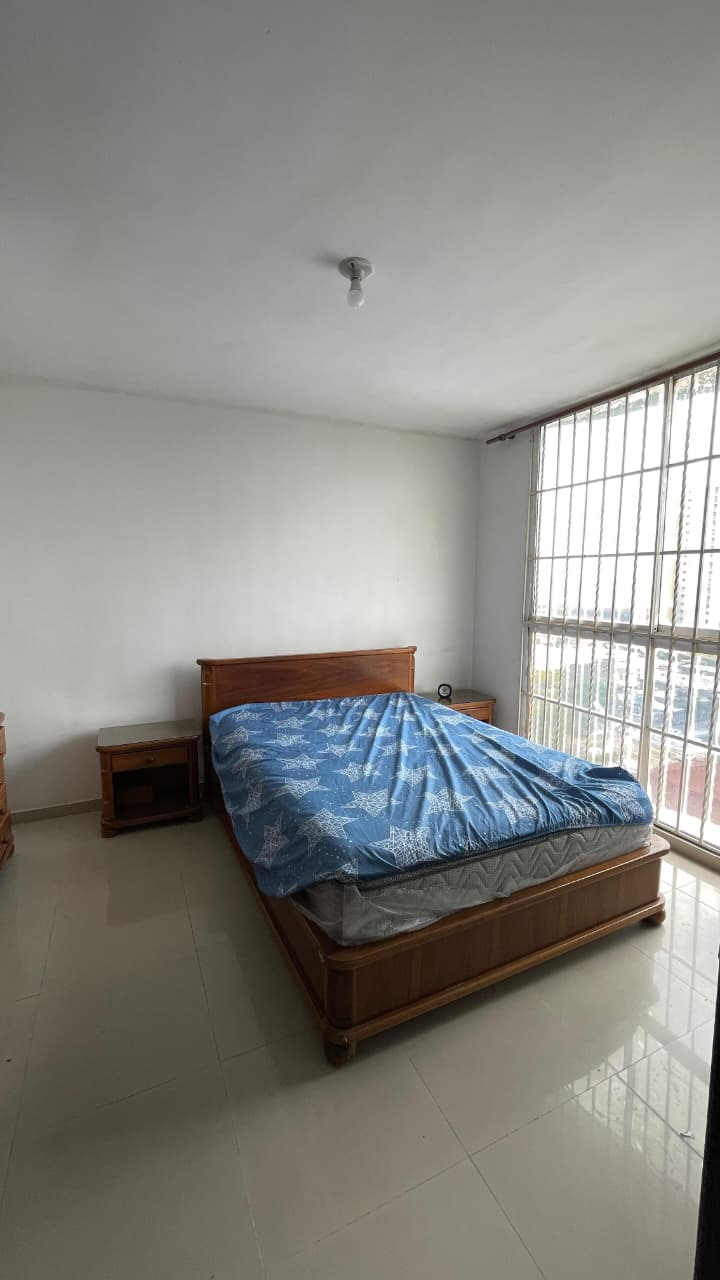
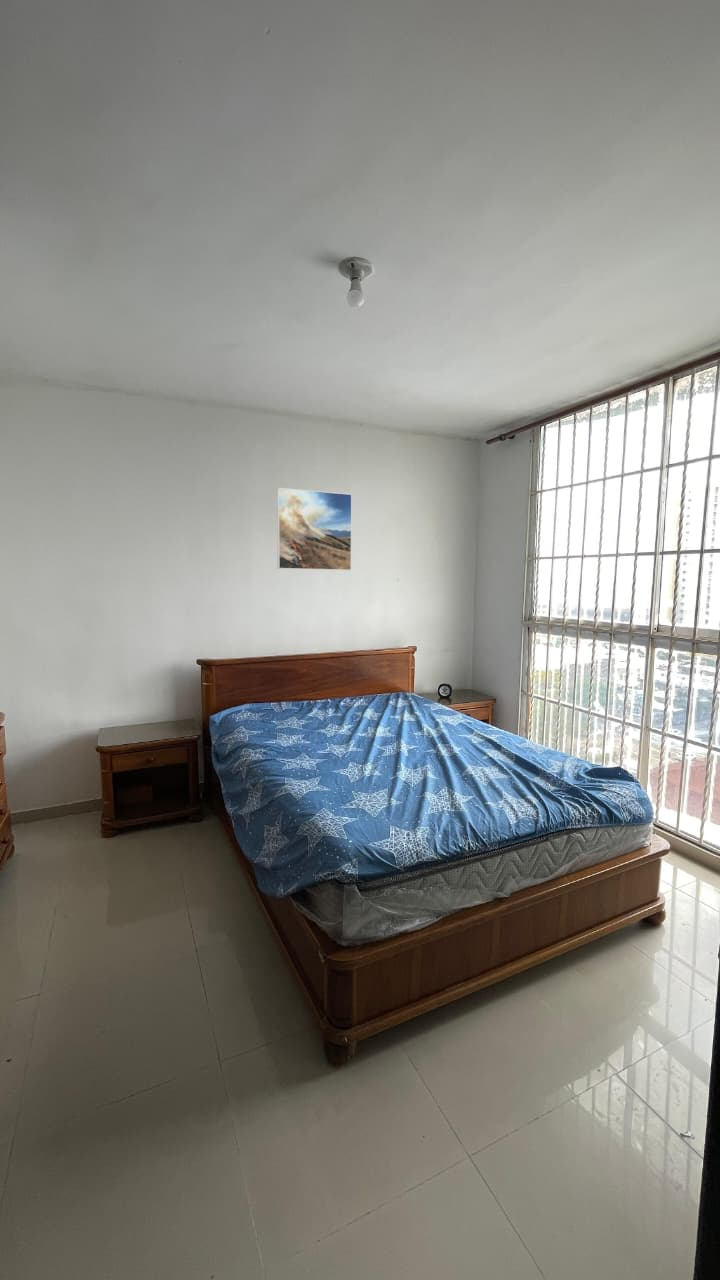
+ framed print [276,487,353,571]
